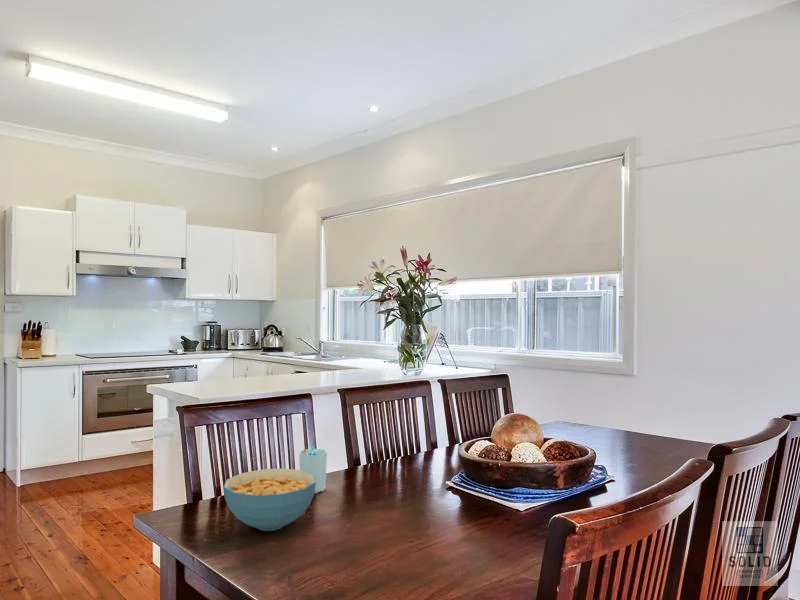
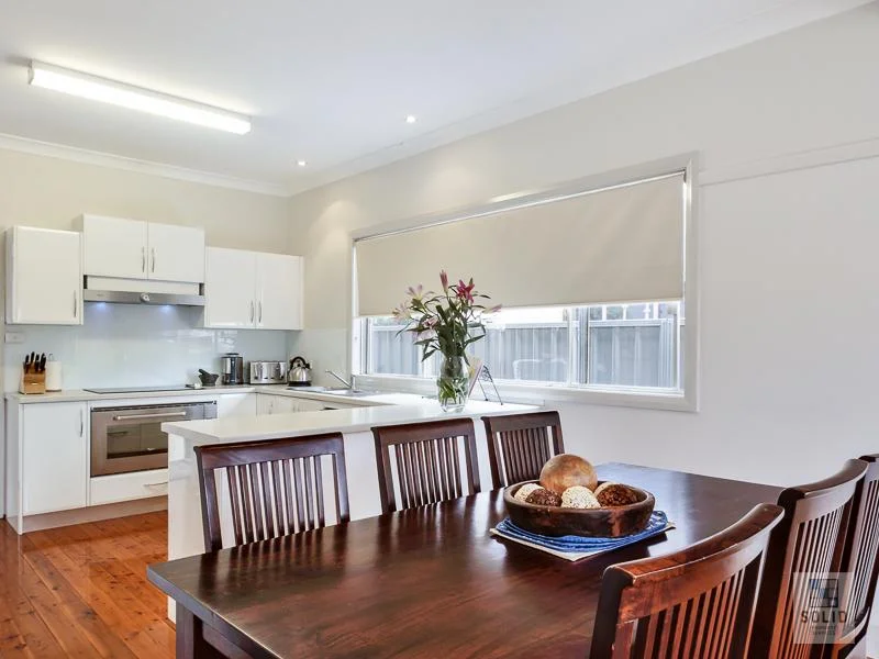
- cereal bowl [223,467,316,532]
- cup [298,445,328,494]
